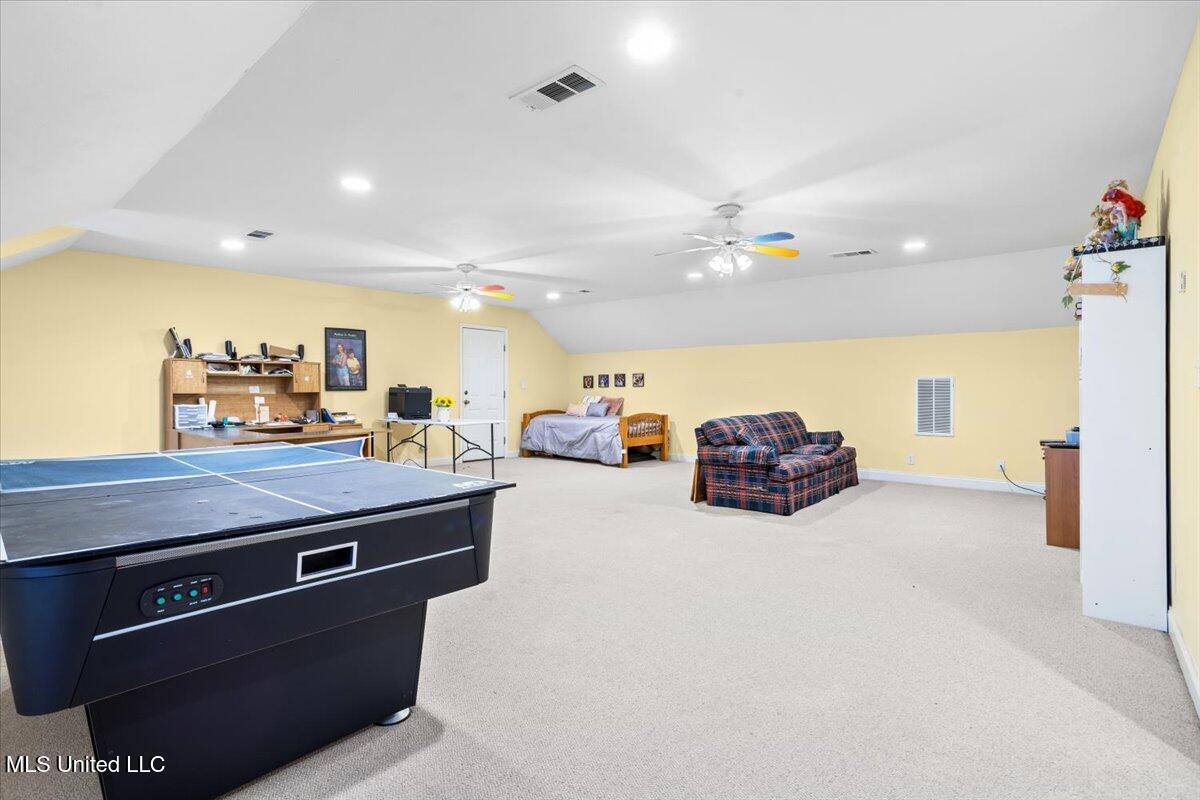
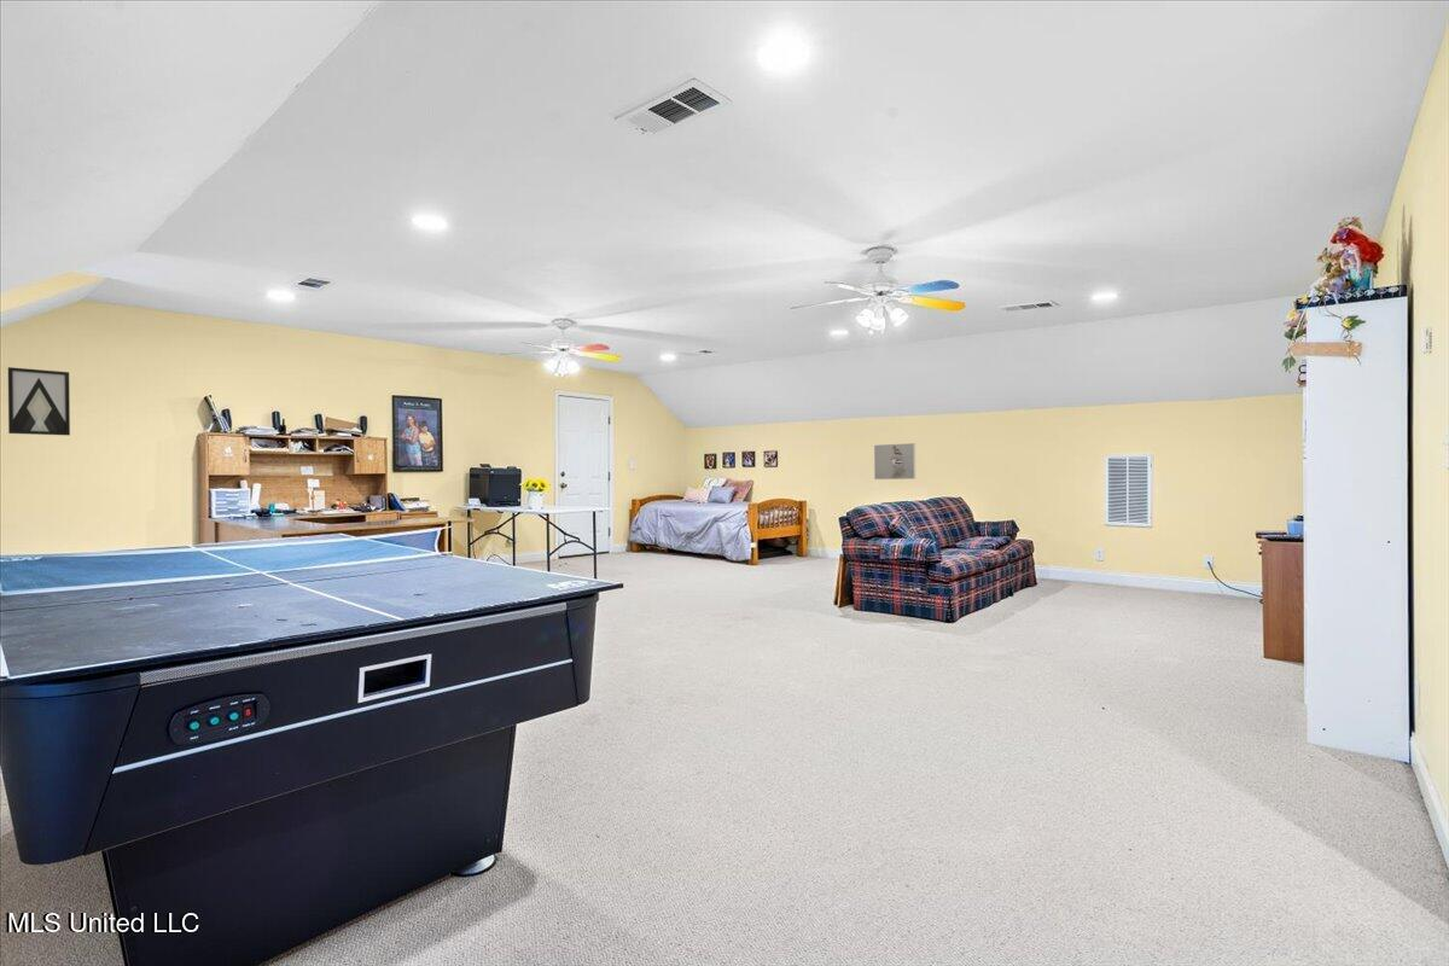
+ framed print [873,442,916,481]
+ wall art [7,366,71,437]
